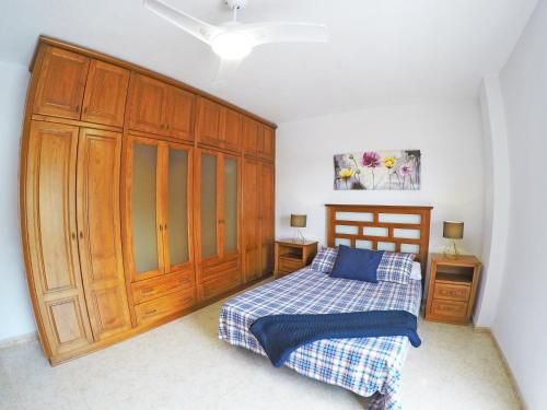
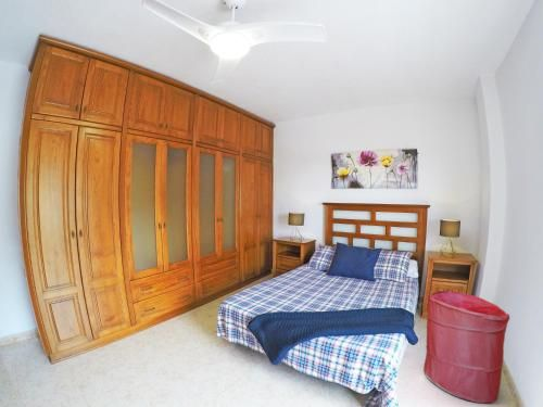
+ laundry hamper [422,290,510,404]
